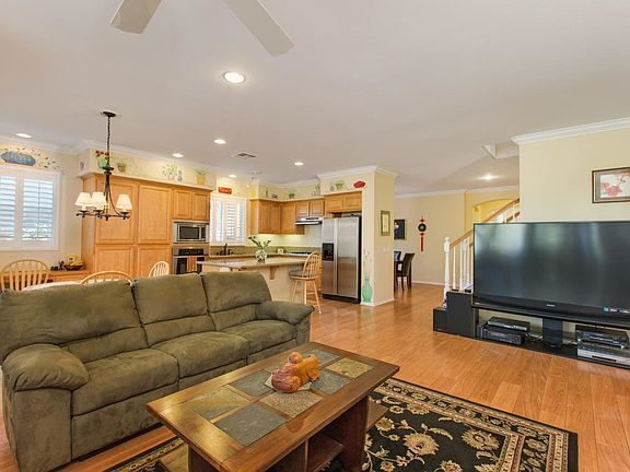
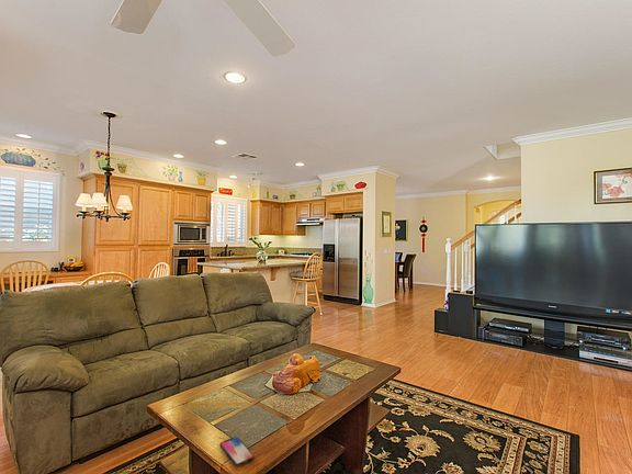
+ smartphone [218,436,255,467]
